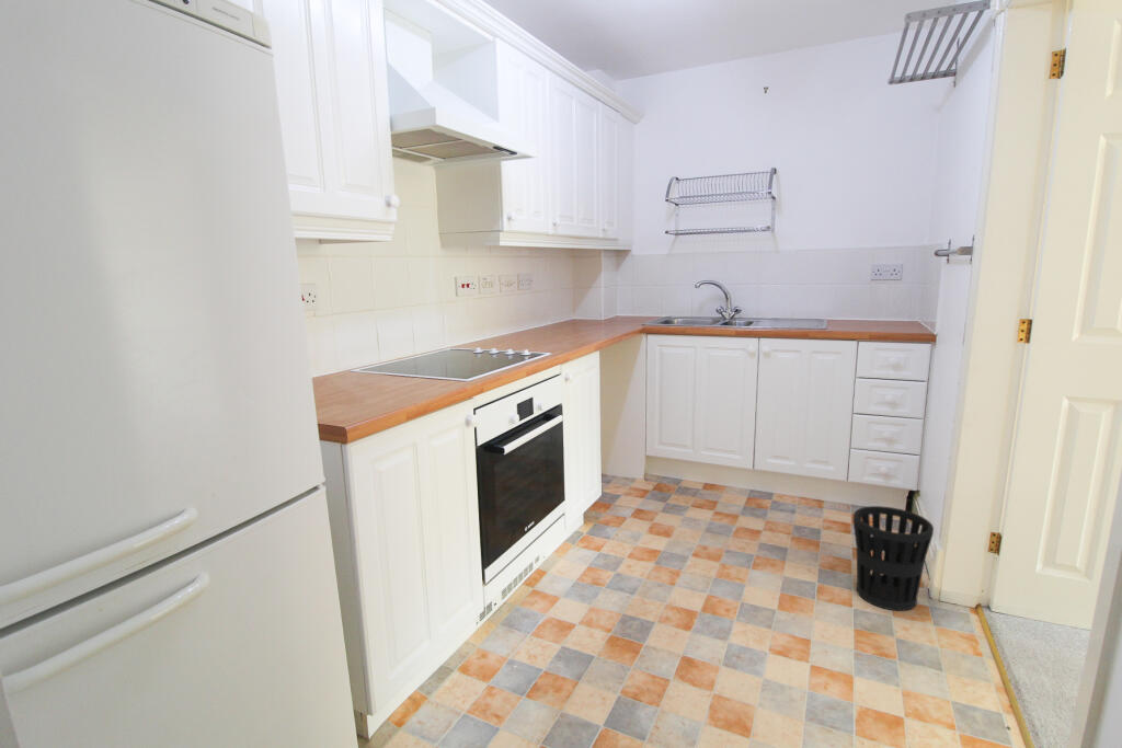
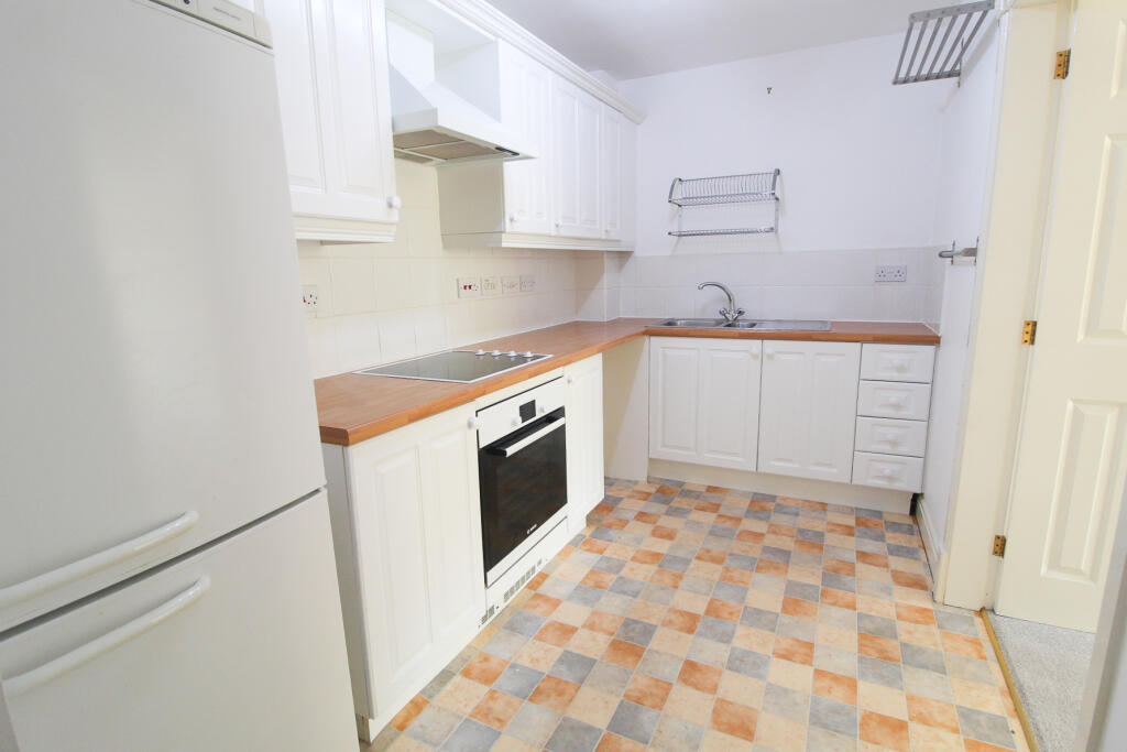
- wastebasket [852,505,935,612]
